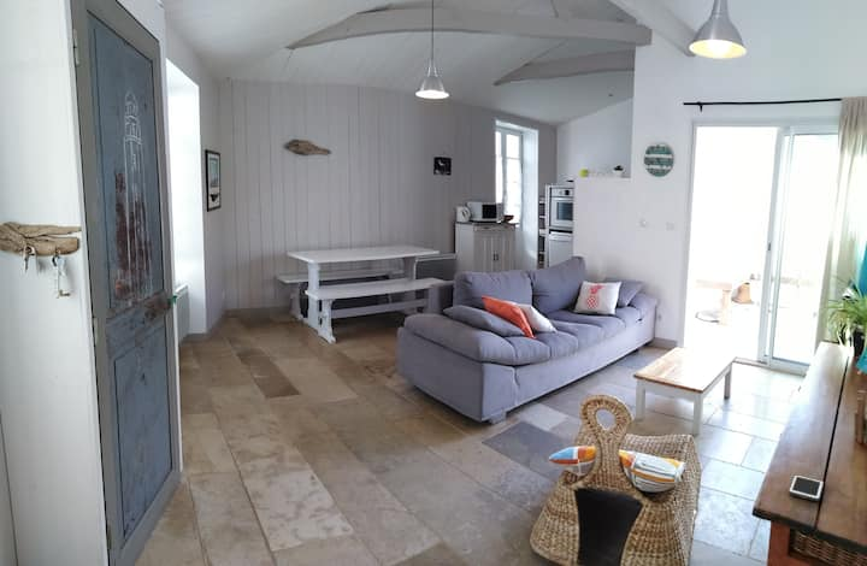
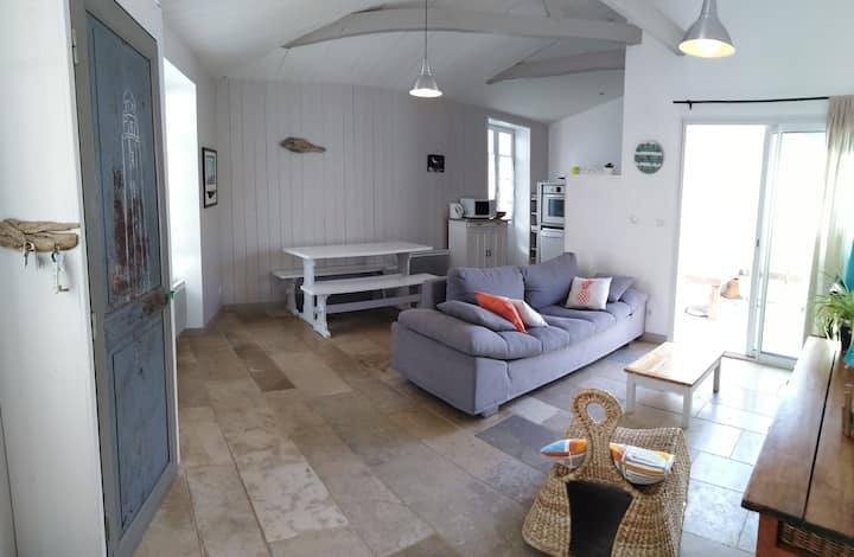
- cell phone [788,473,825,502]
